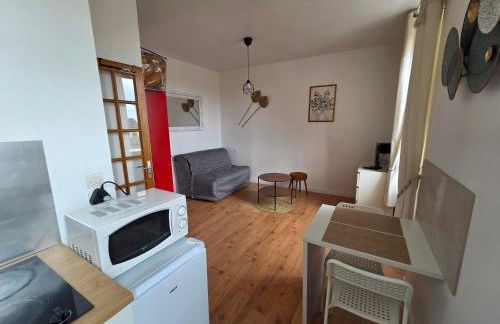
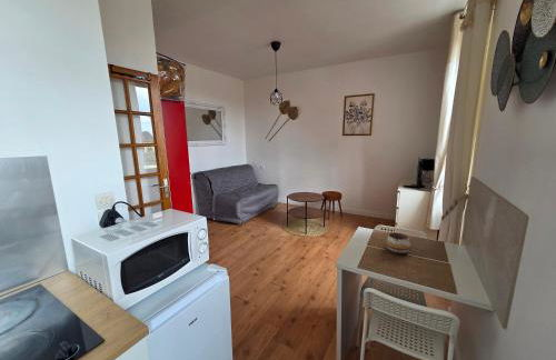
+ decorative bowl [385,231,411,254]
